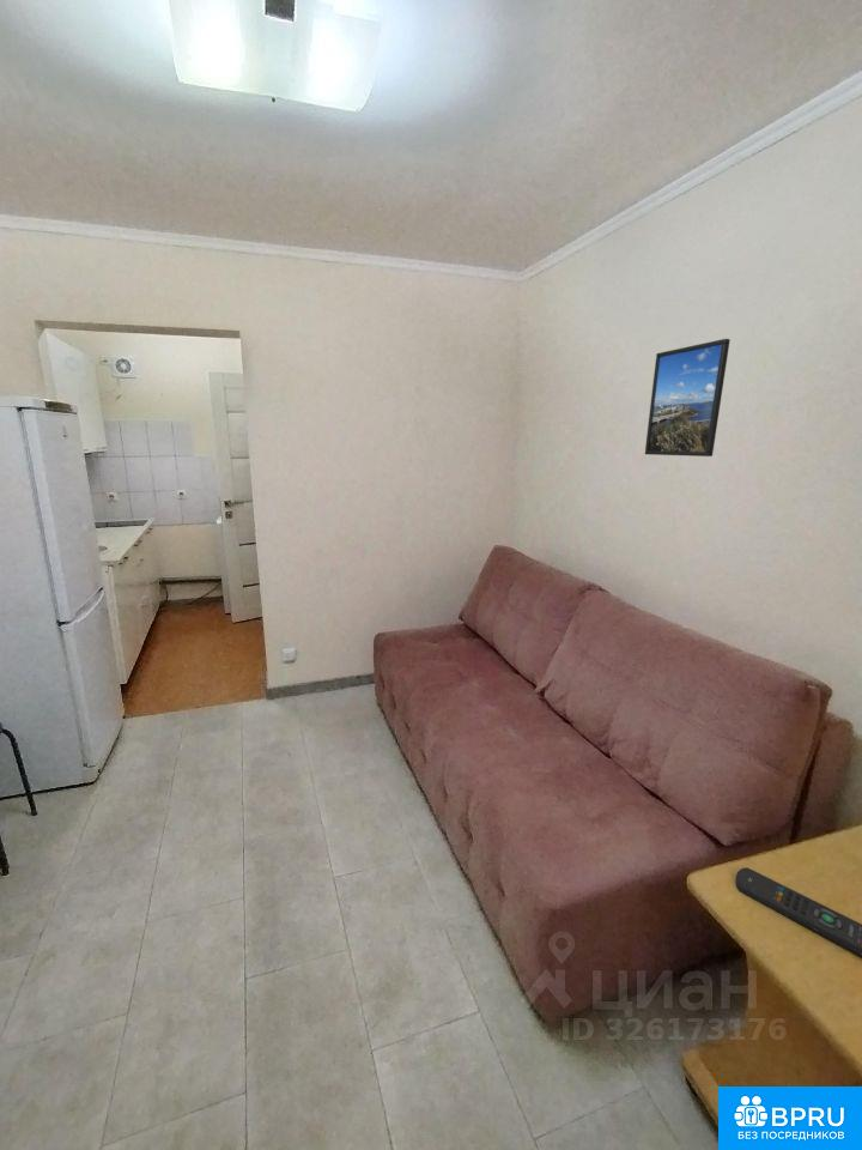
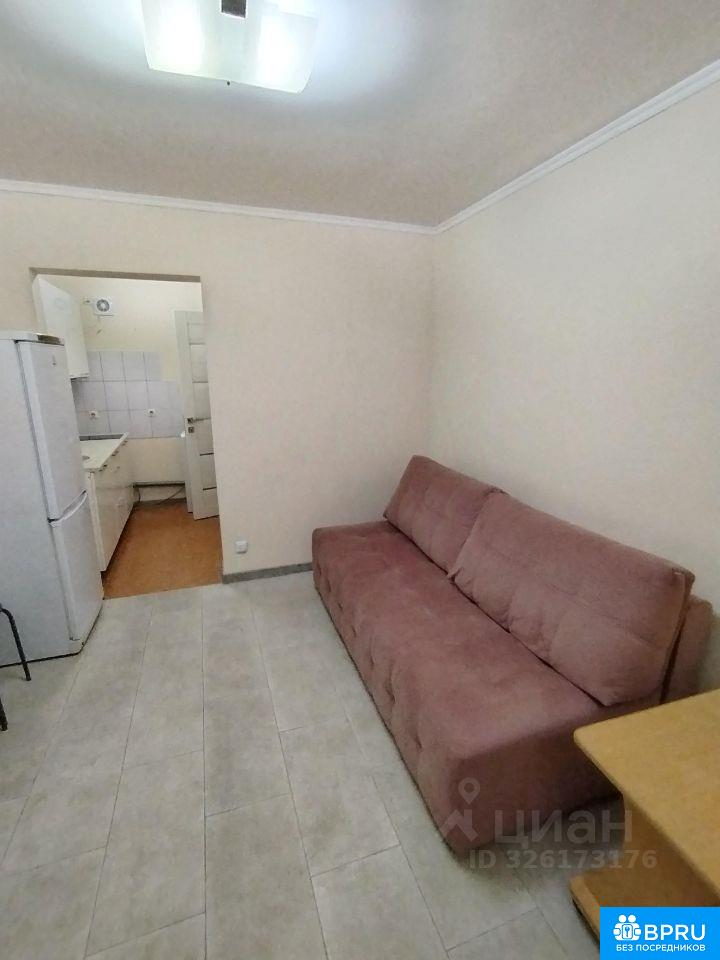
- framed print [644,338,732,458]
- remote control [734,866,862,957]
